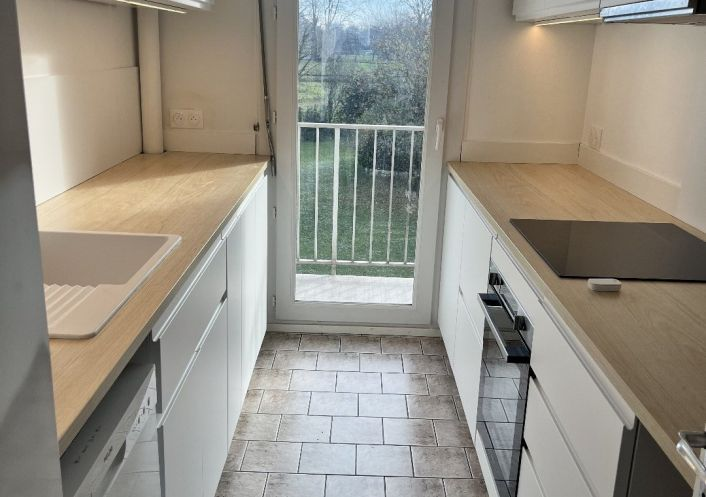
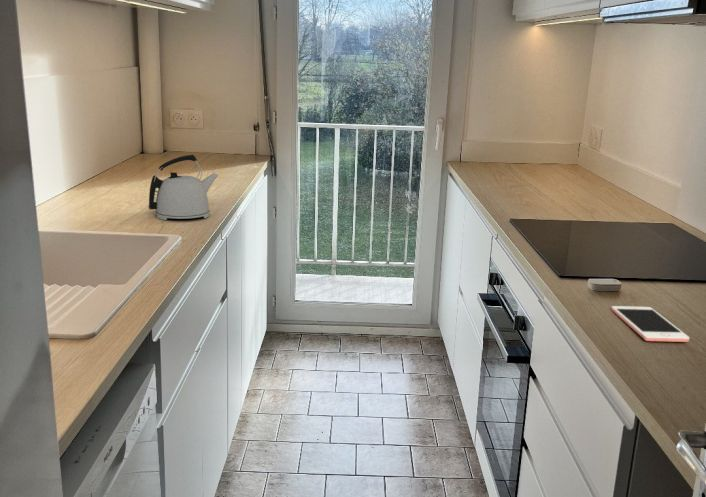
+ cell phone [610,305,690,343]
+ kettle [147,154,219,221]
